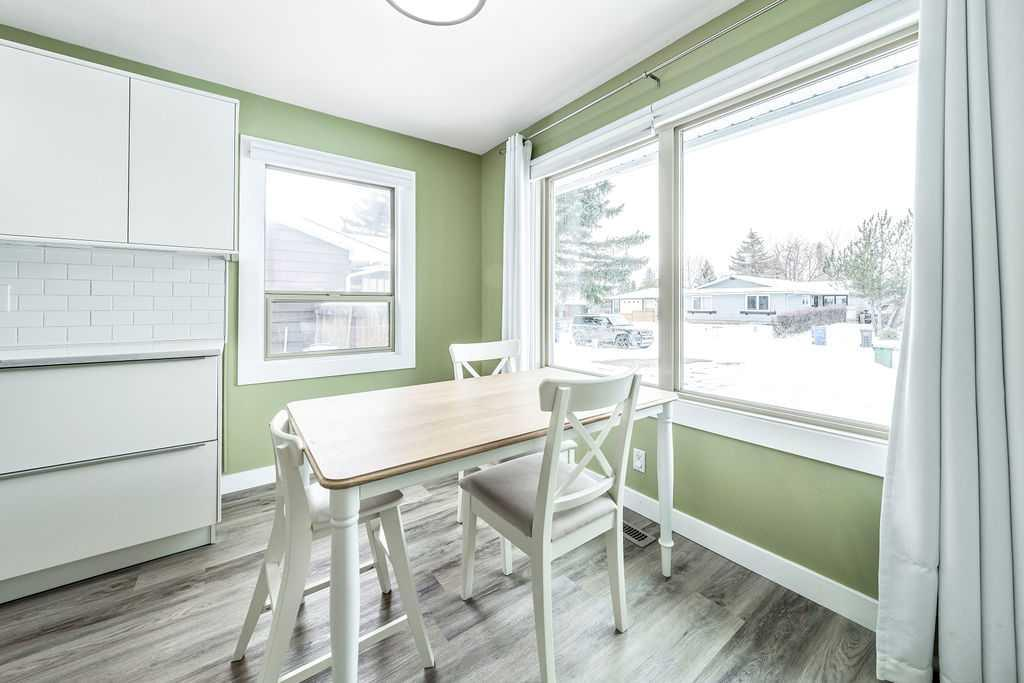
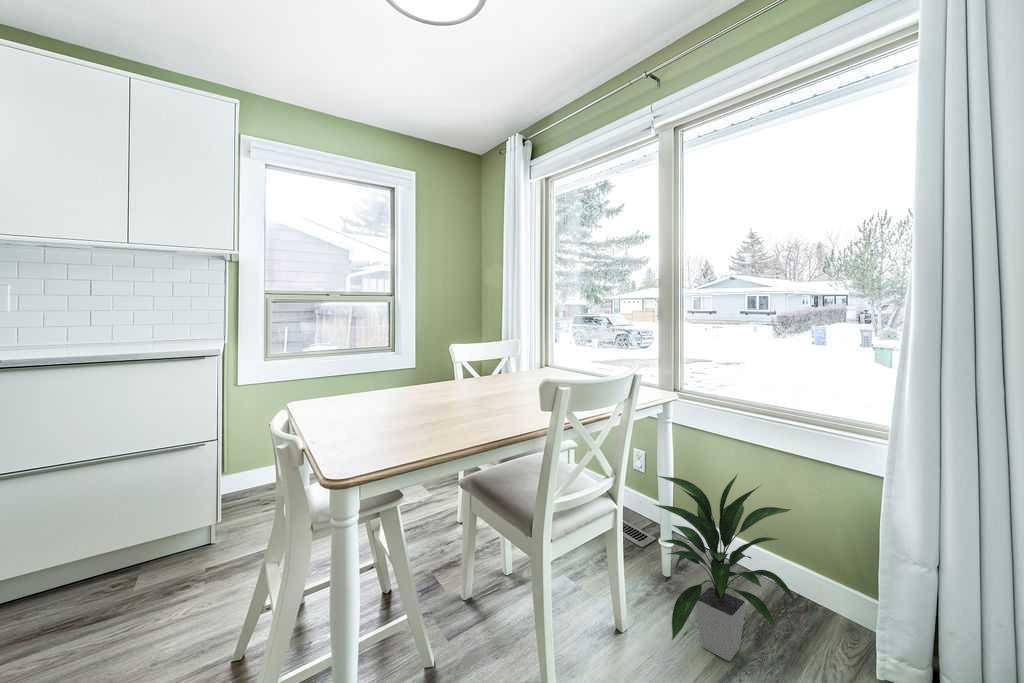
+ indoor plant [652,473,801,662]
